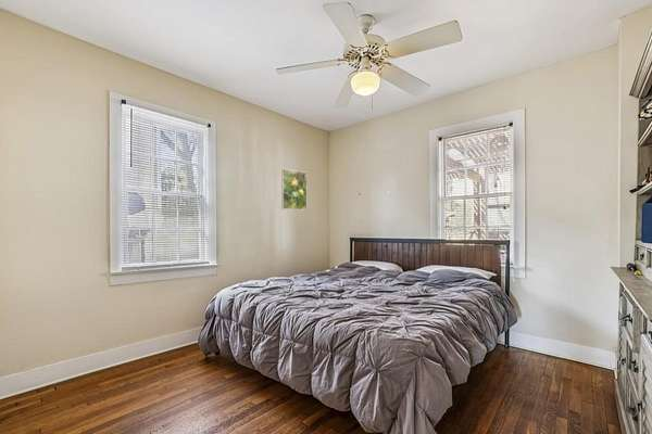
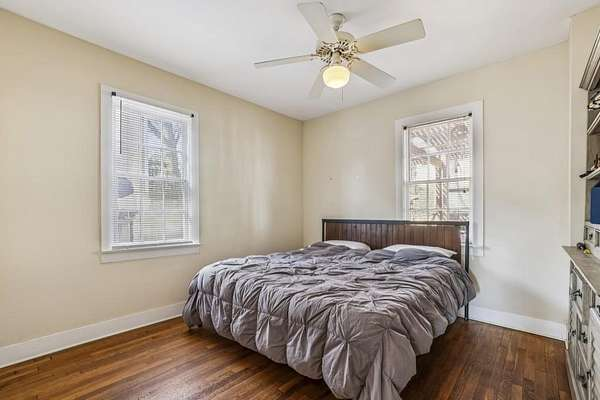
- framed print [280,168,308,210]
